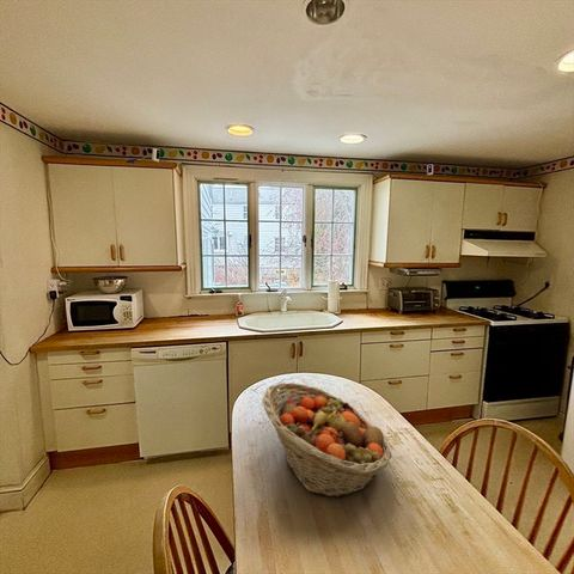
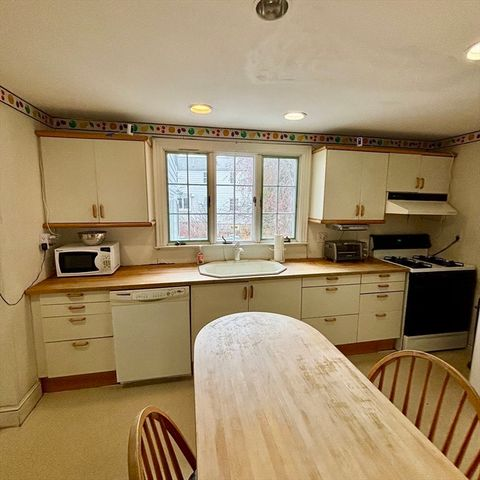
- fruit basket [261,381,393,499]
